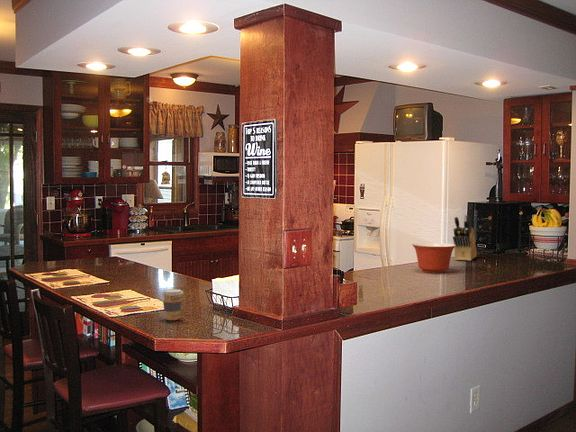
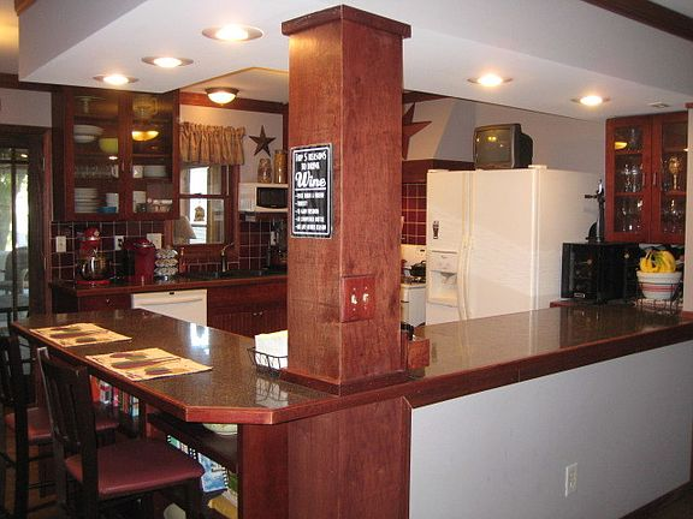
- coffee cup [161,288,184,321]
- knife block [452,214,478,262]
- mixing bowl [411,242,456,274]
